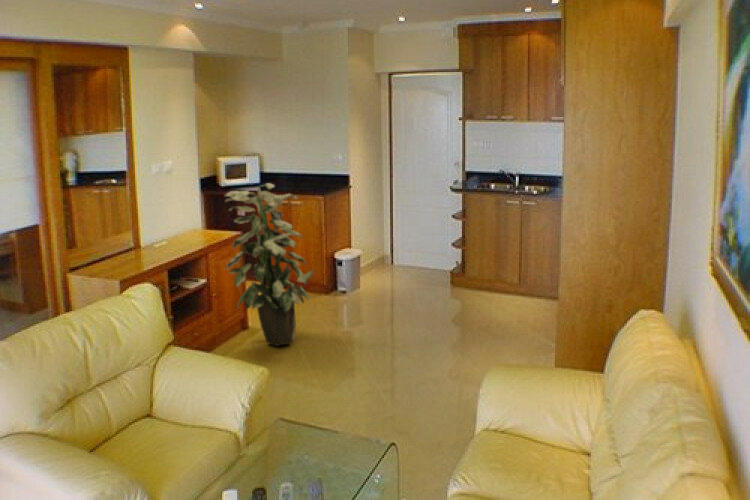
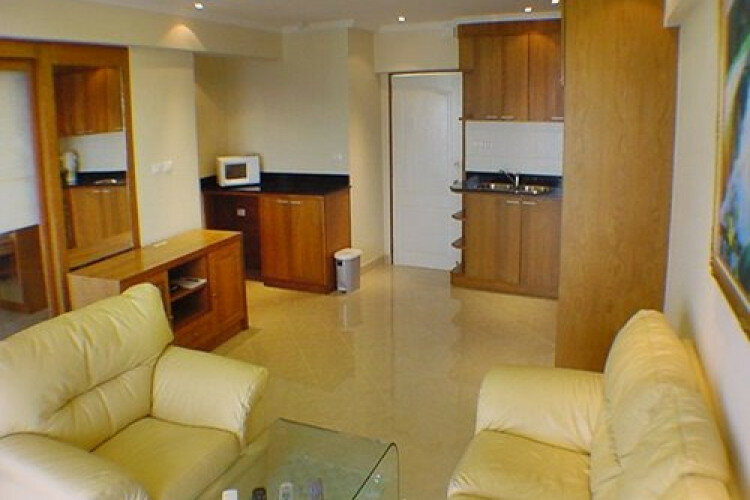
- indoor plant [224,182,315,347]
